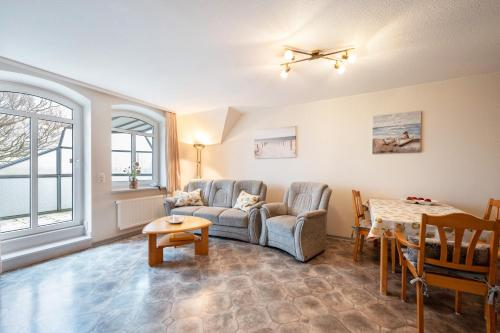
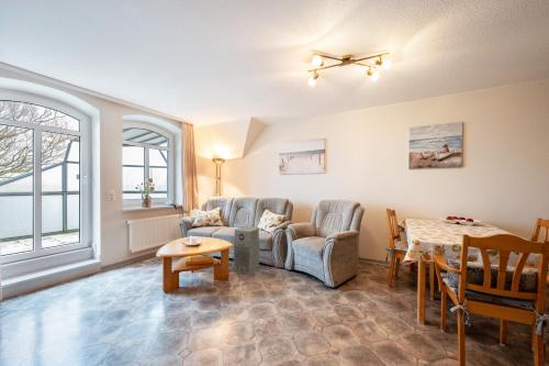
+ air purifier [233,225,260,276]
